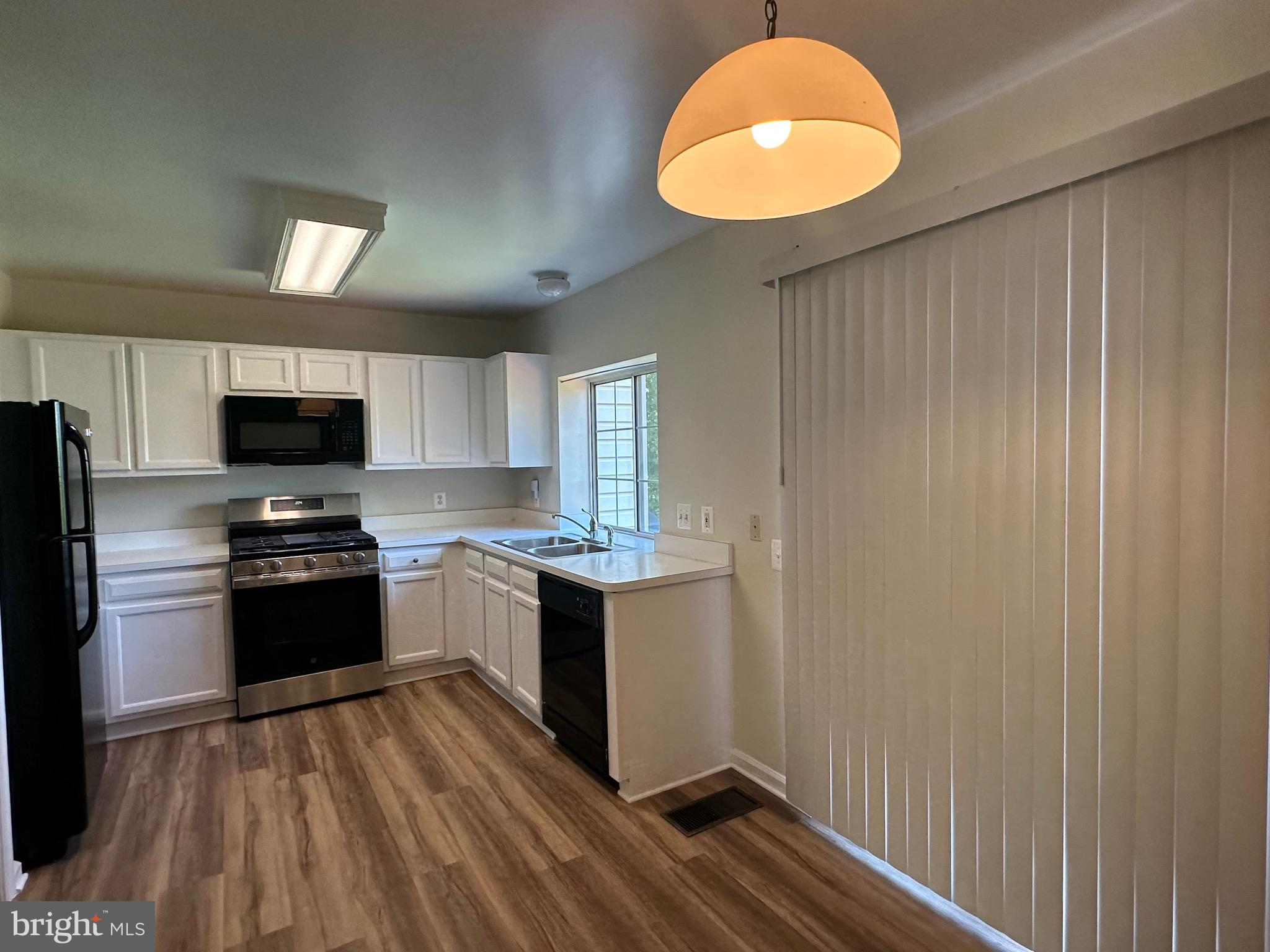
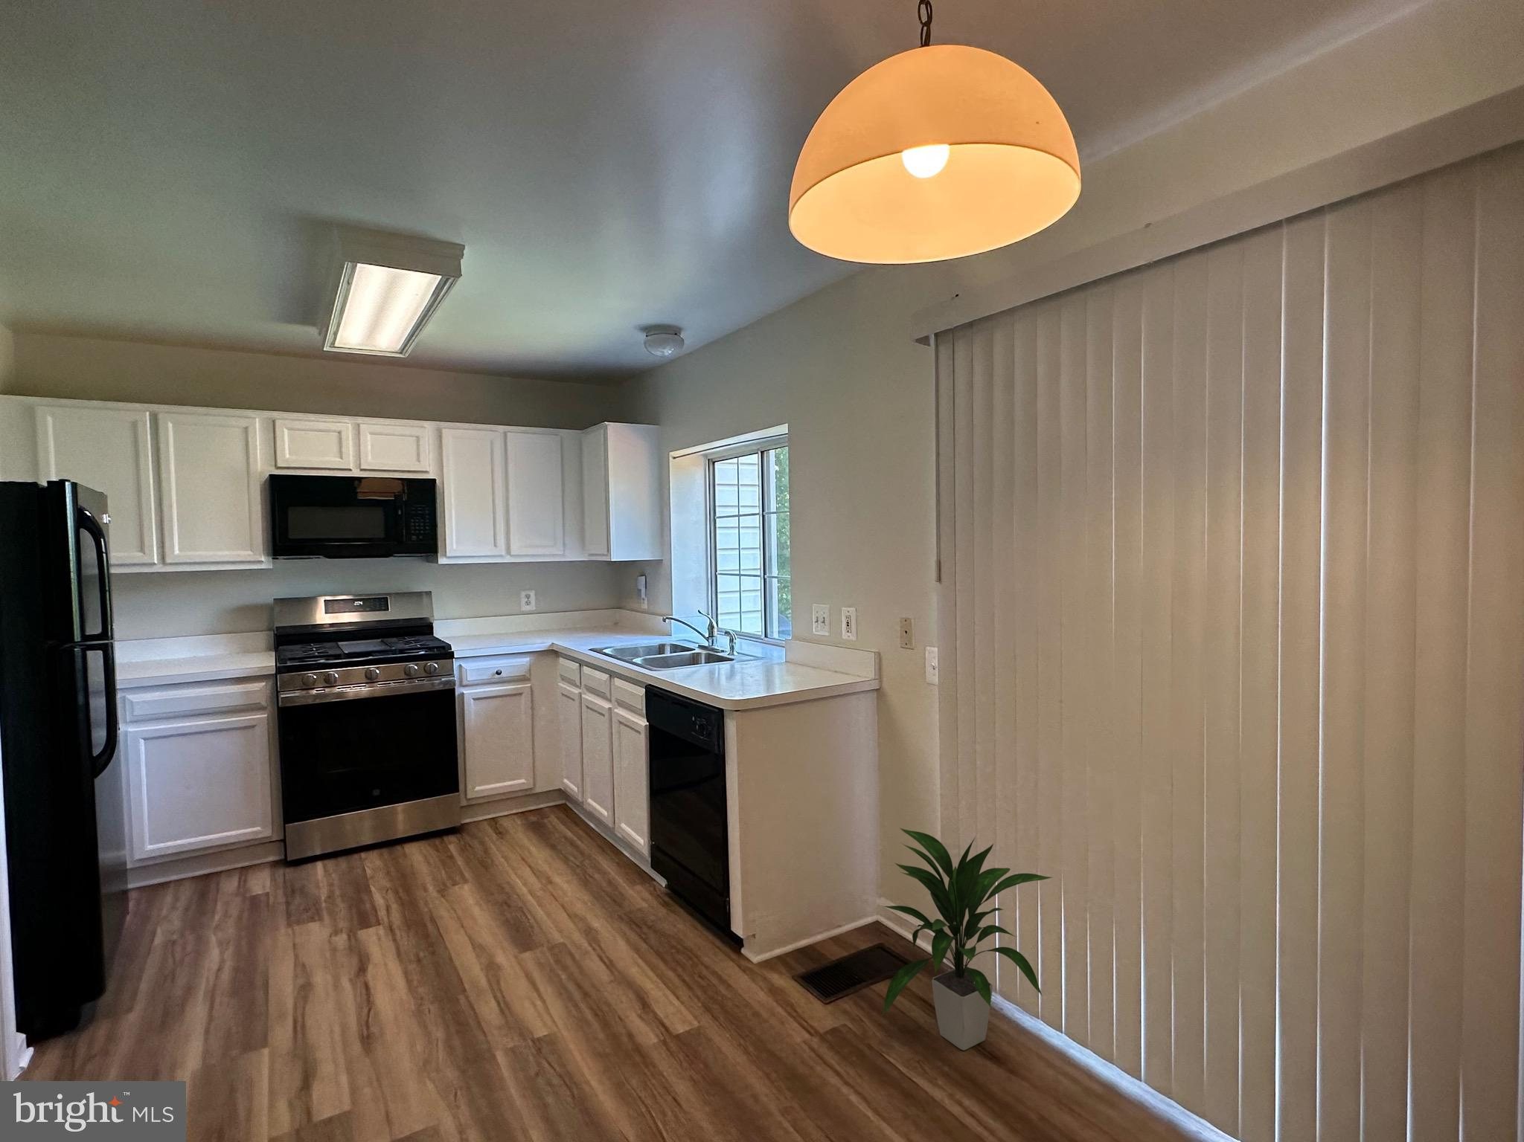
+ indoor plant [881,828,1052,1051]
